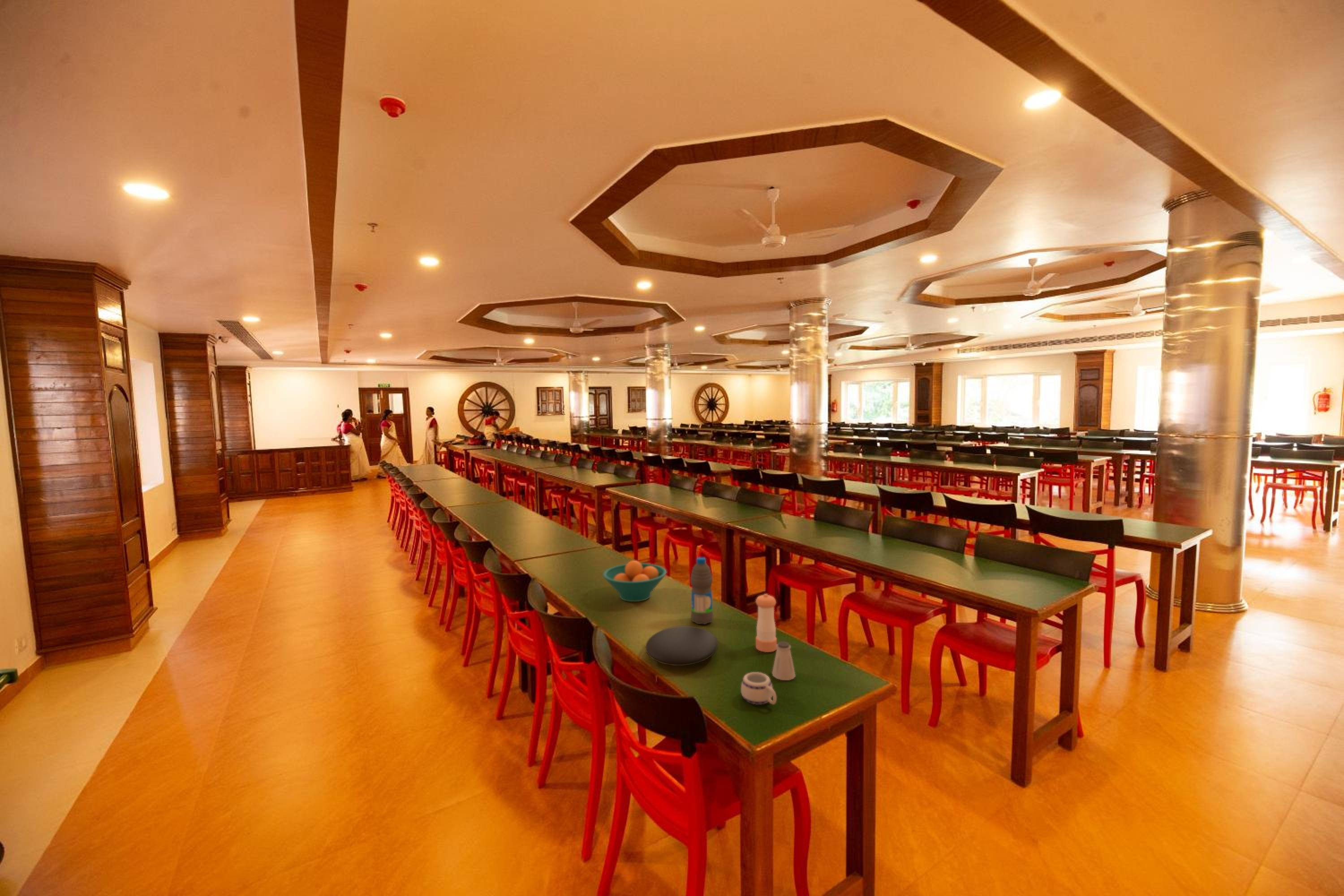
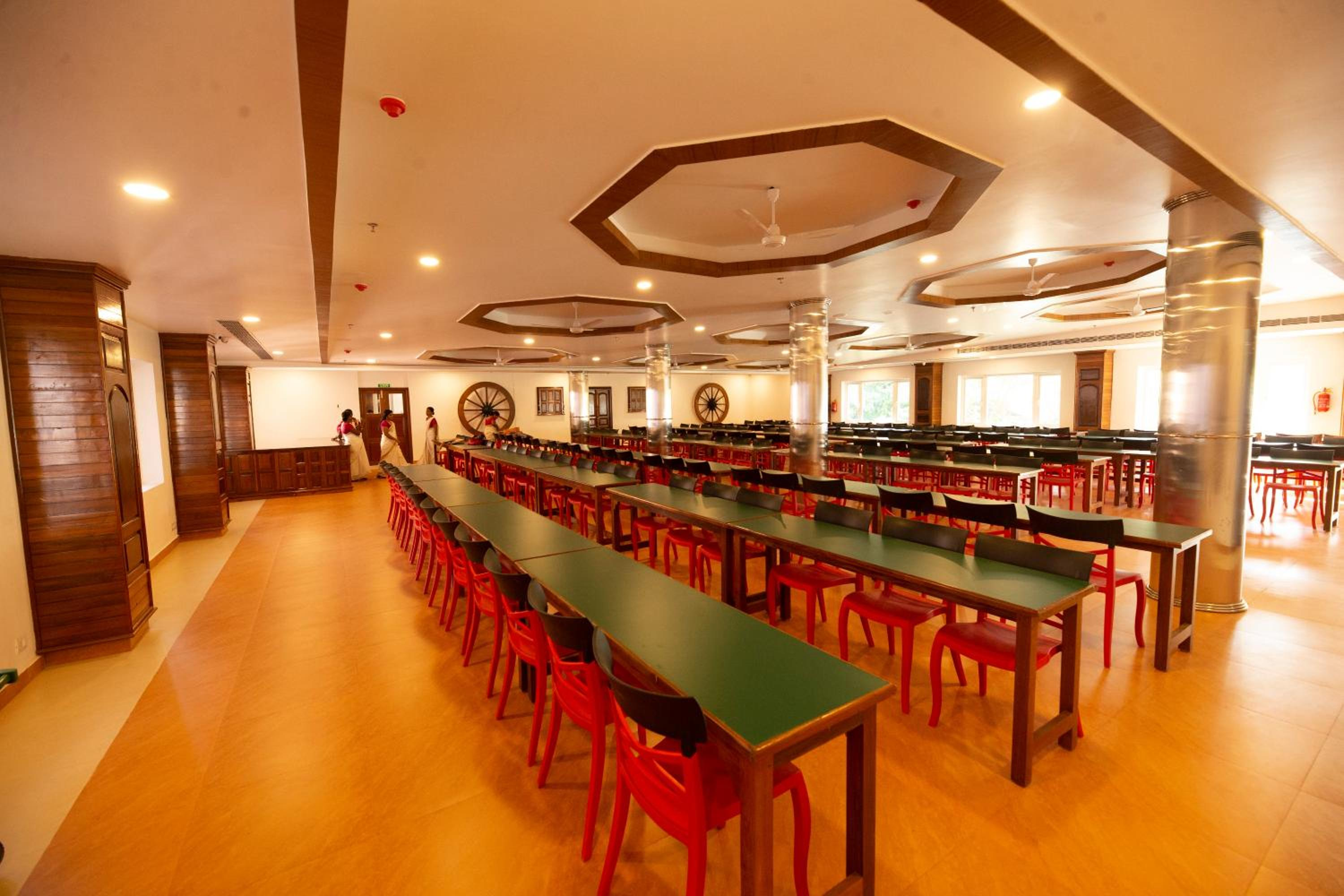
- water bottle [690,557,714,625]
- fruit bowl [602,560,667,602]
- plate [645,625,719,666]
- mug [741,672,777,705]
- saltshaker [771,641,796,681]
- pepper shaker [755,593,777,653]
